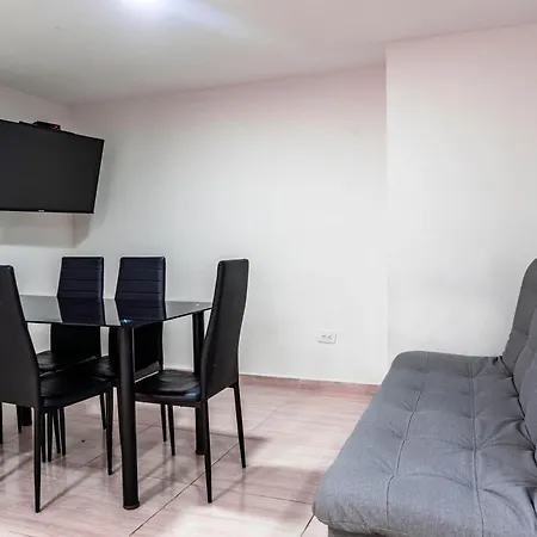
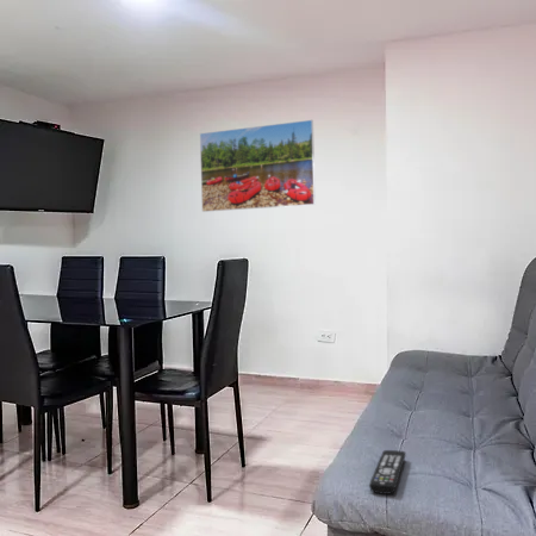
+ remote control [368,449,407,496]
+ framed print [199,119,317,213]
